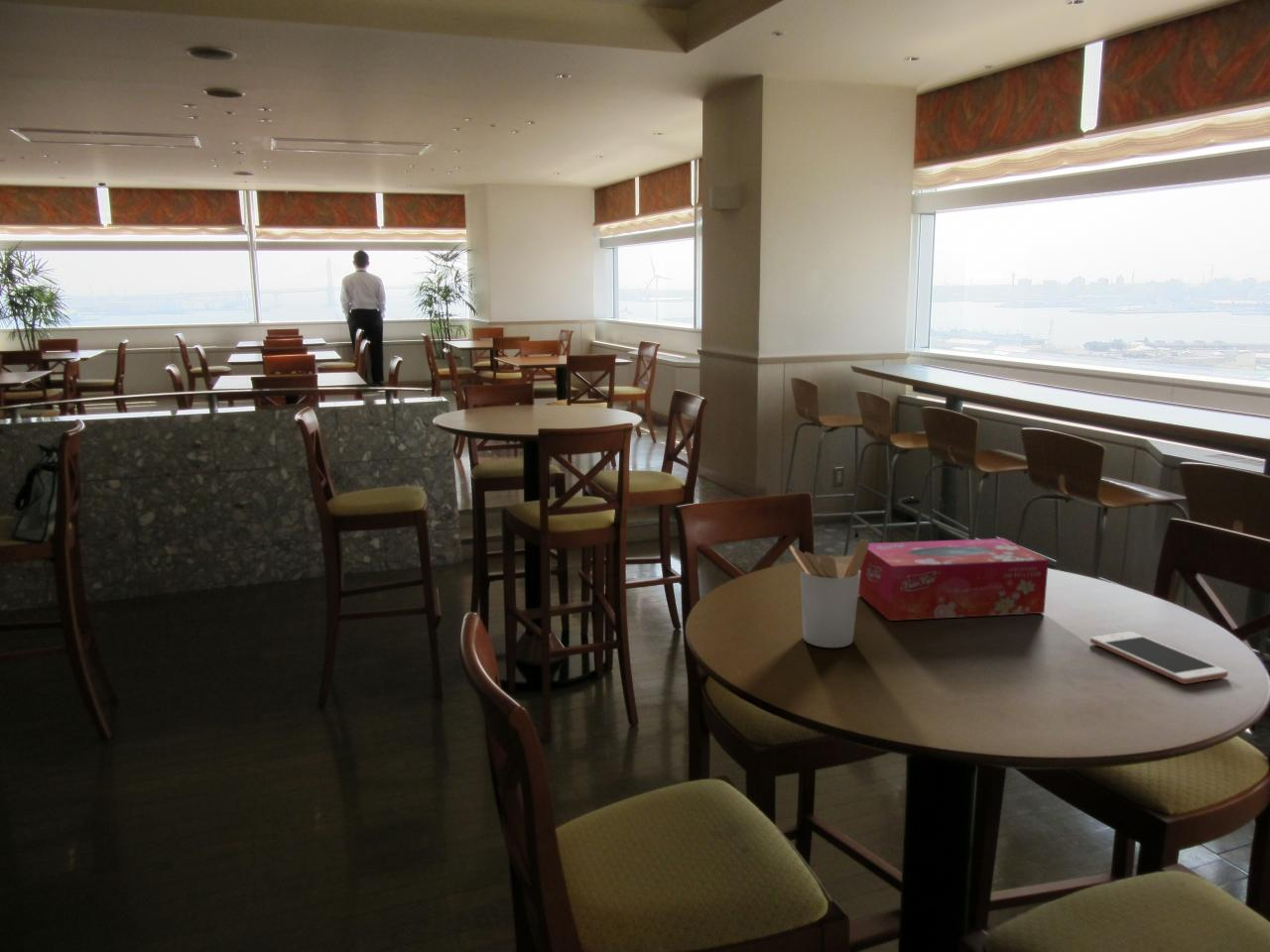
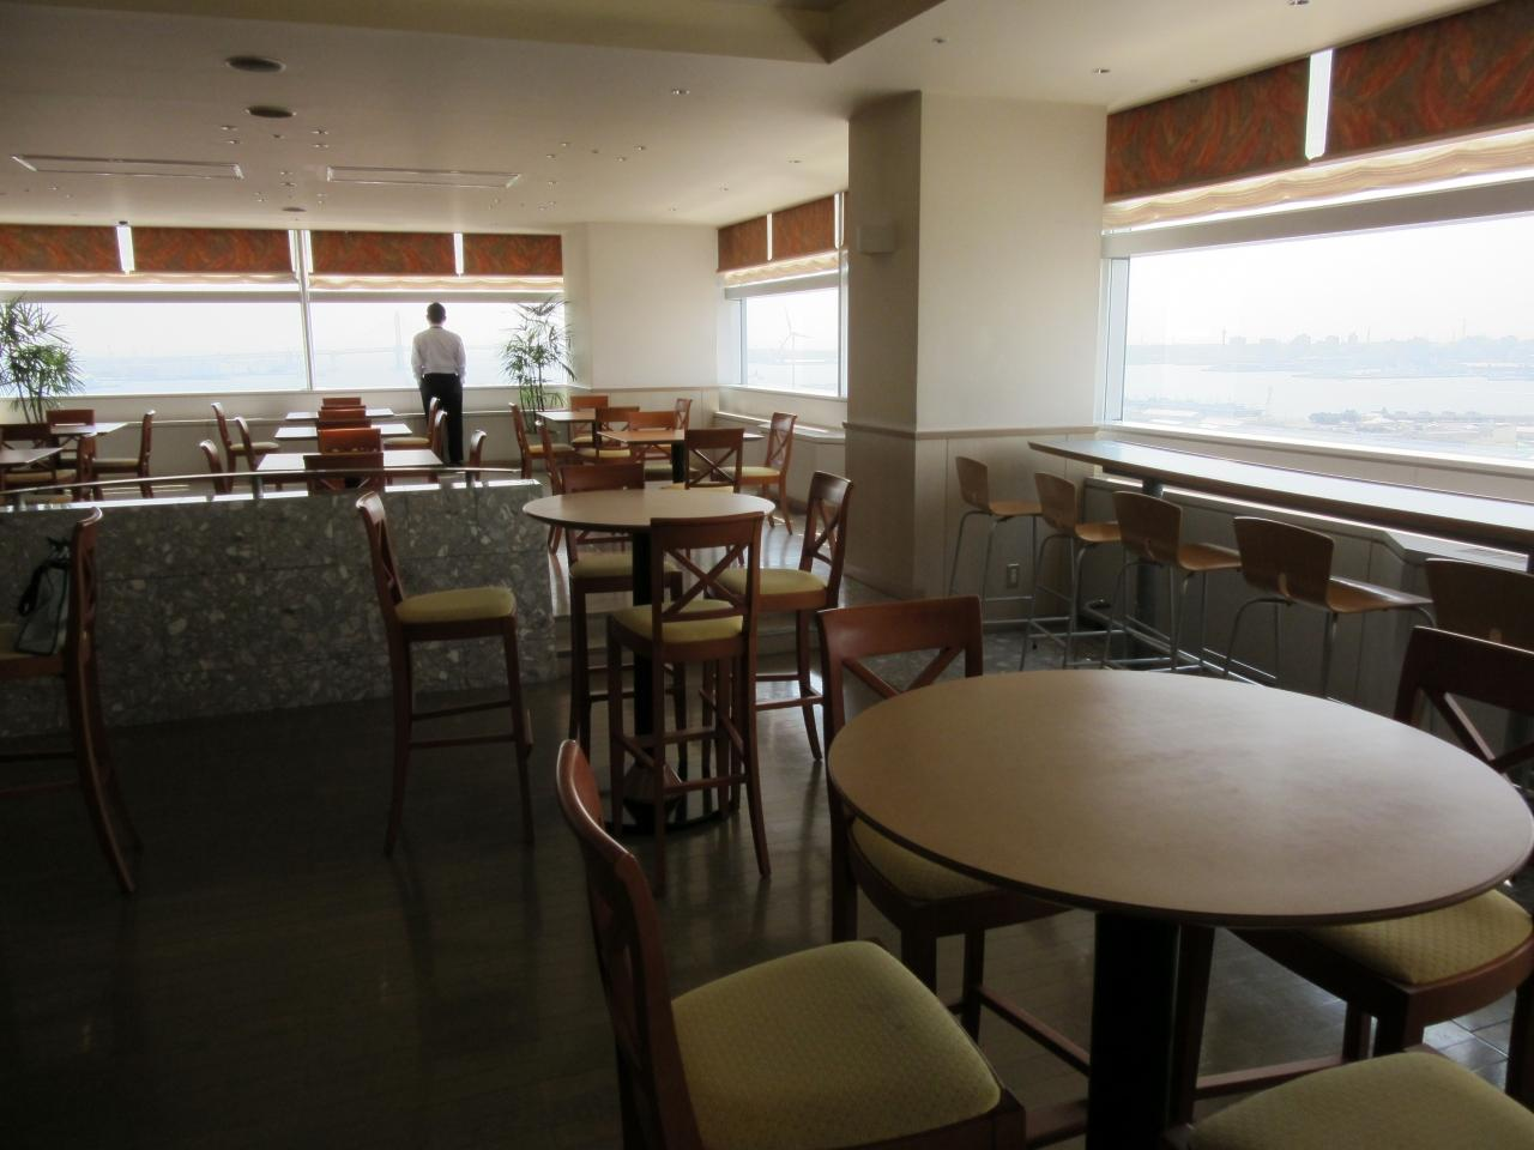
- utensil holder [789,538,870,649]
- cell phone [1089,631,1229,684]
- tissue box [858,537,1050,622]
